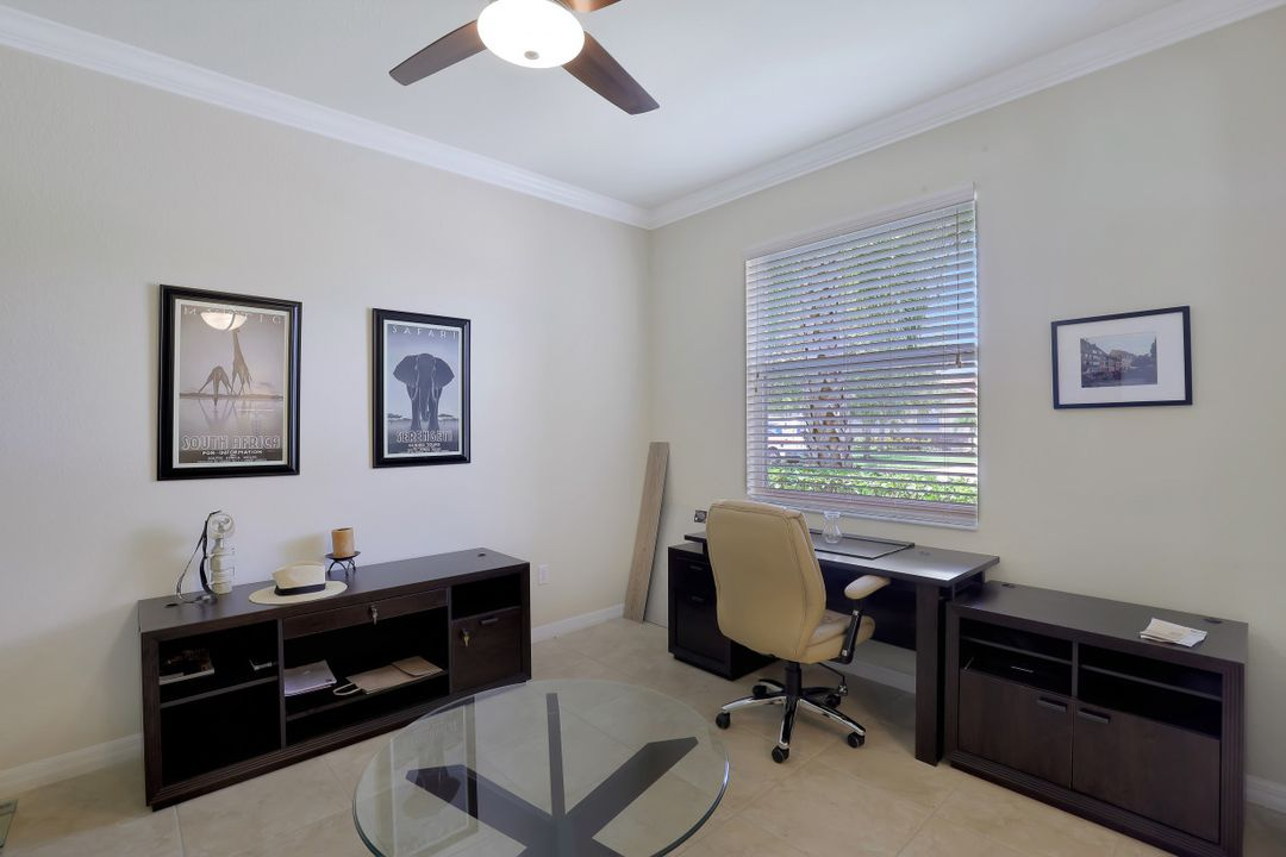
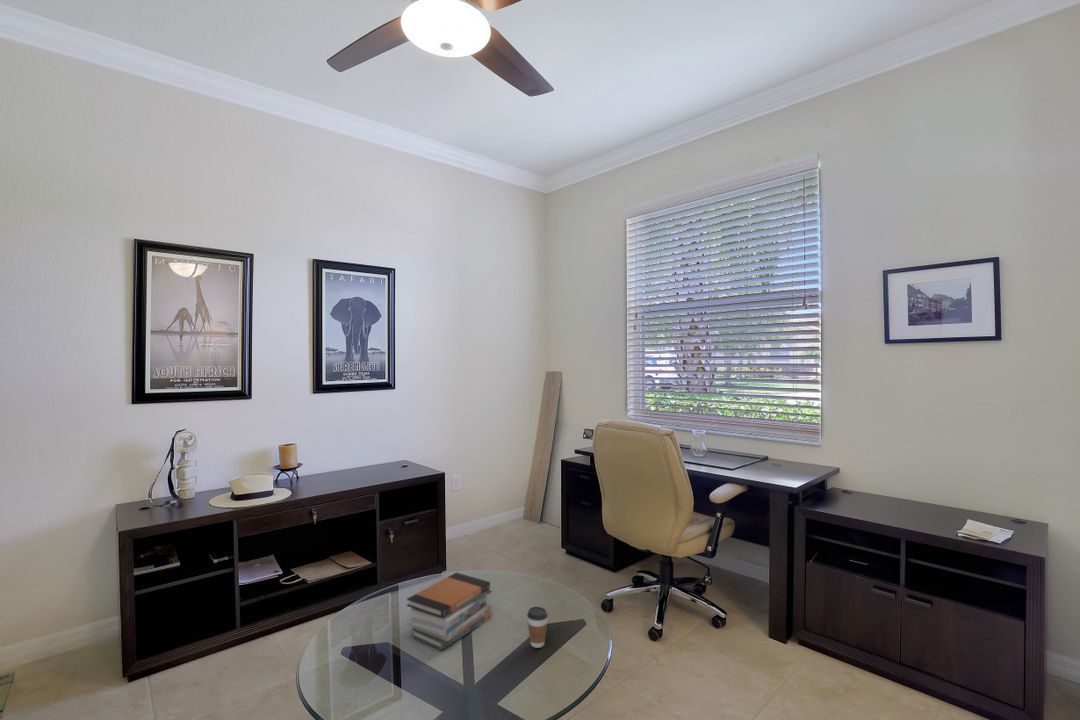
+ book stack [406,572,492,650]
+ coffee cup [526,606,549,649]
